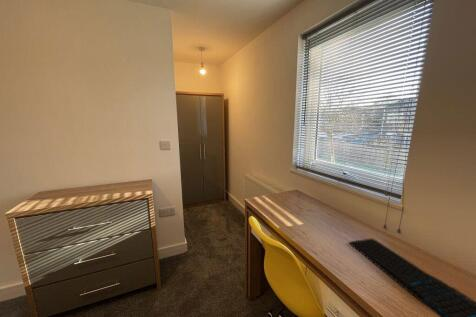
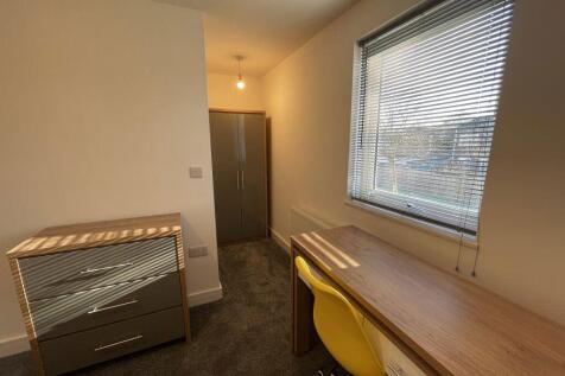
- keyboard [348,237,476,317]
